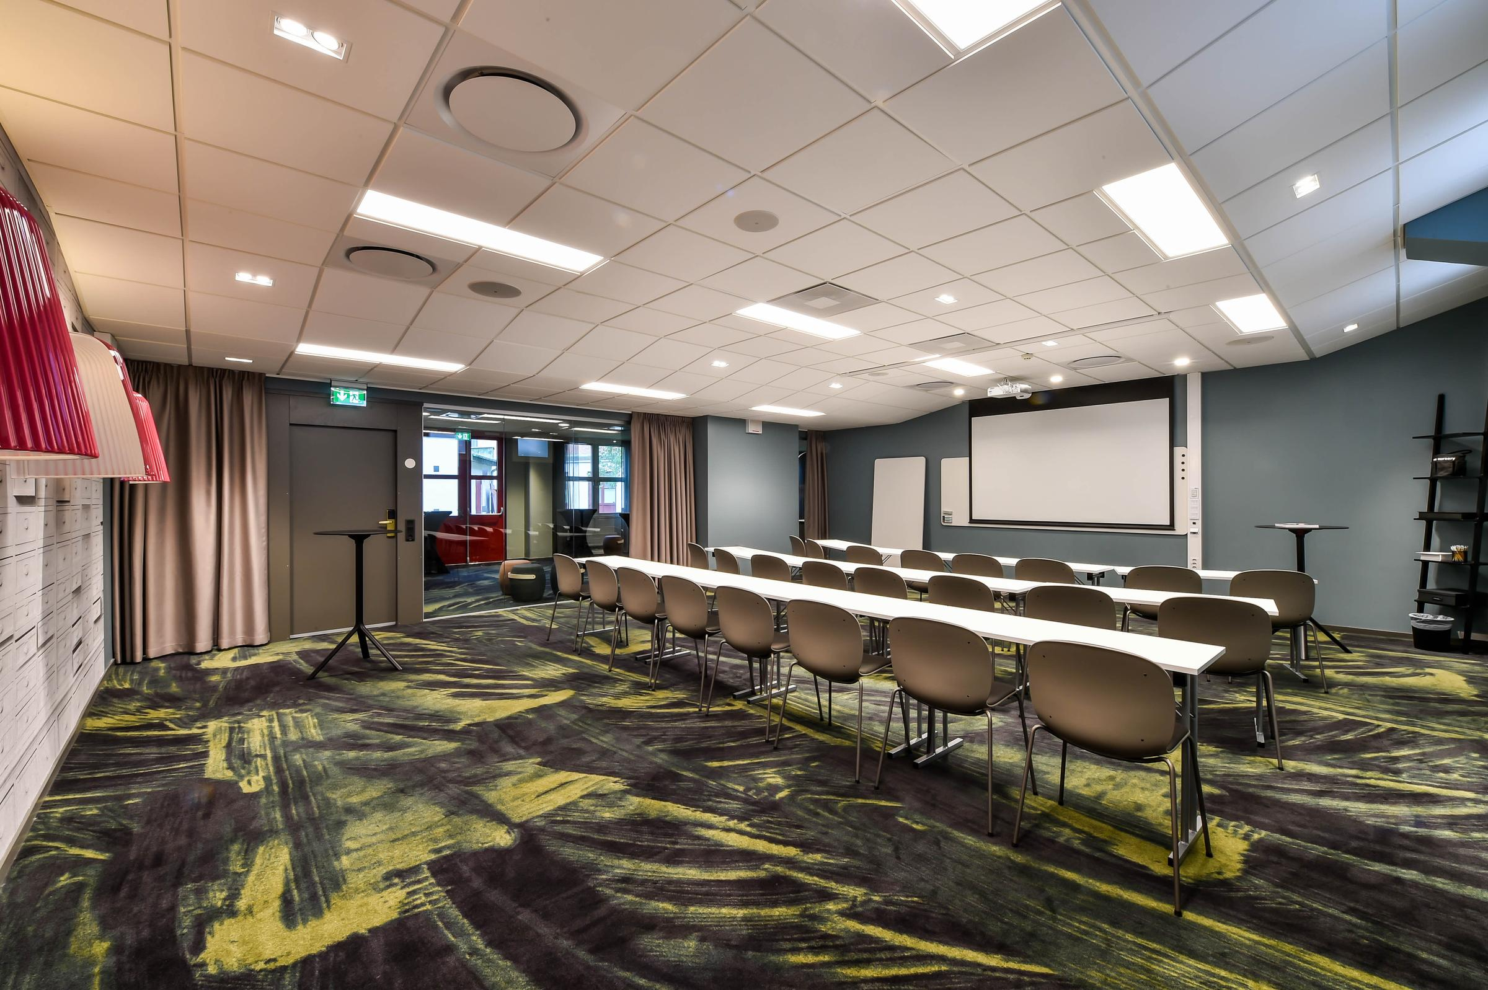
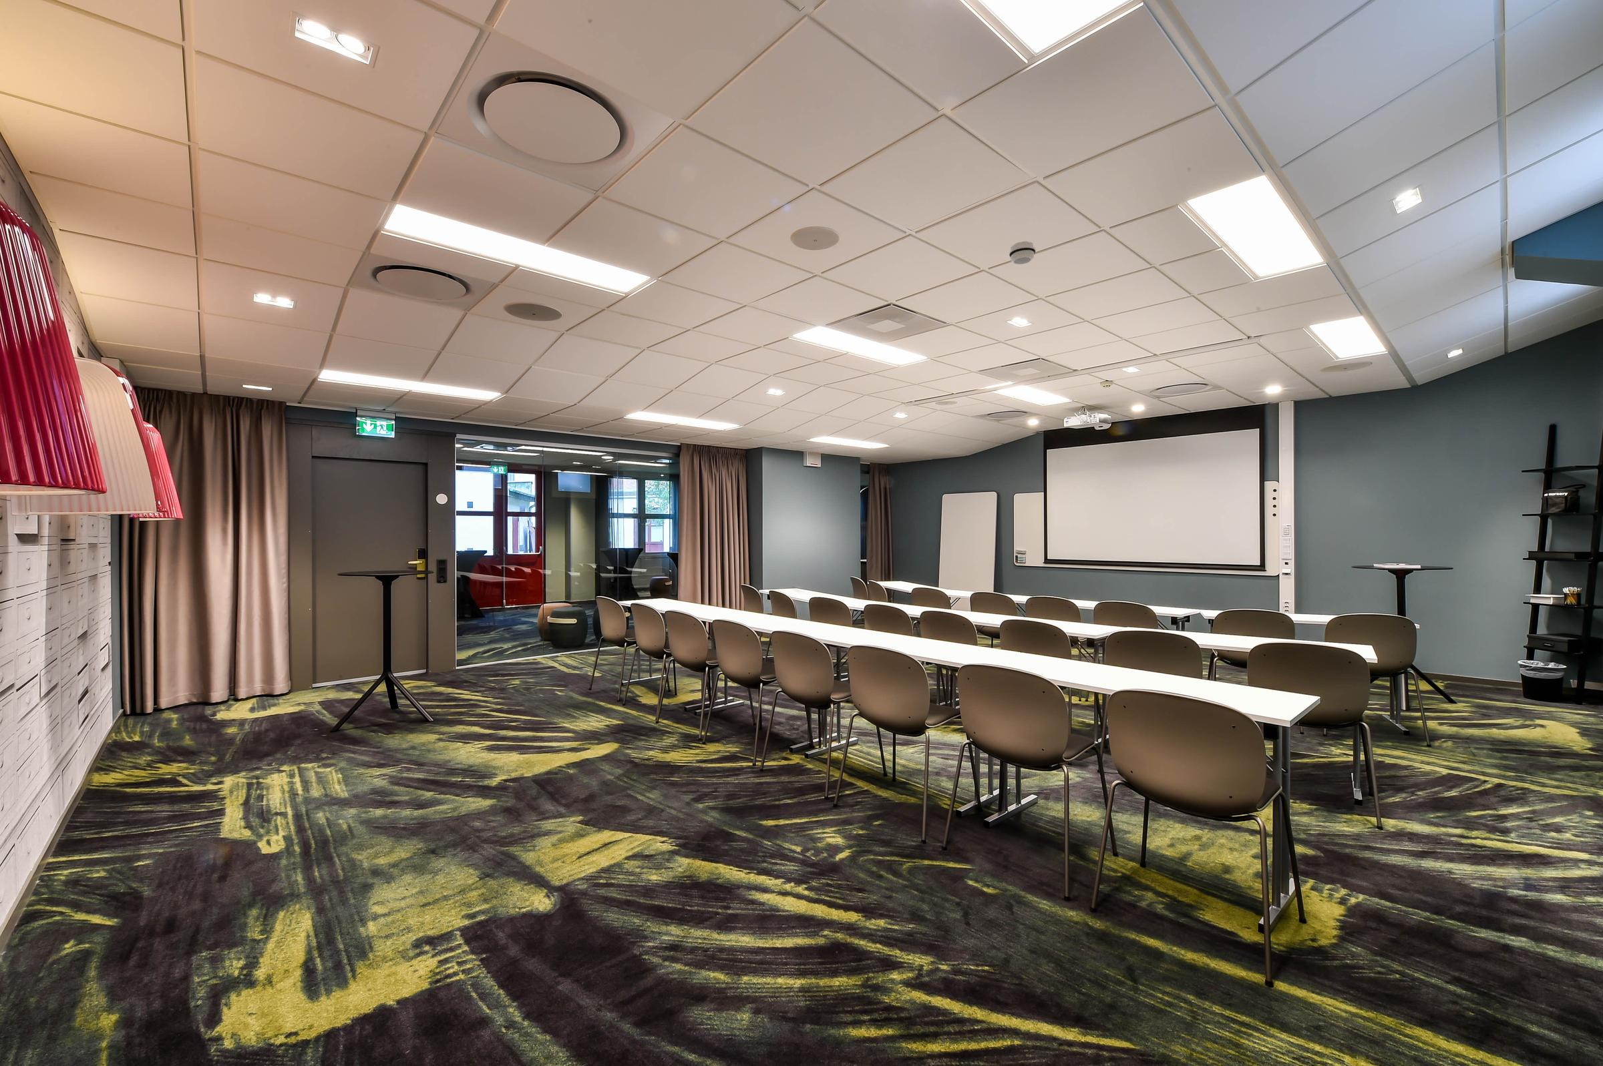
+ smoke detector [1008,240,1037,265]
